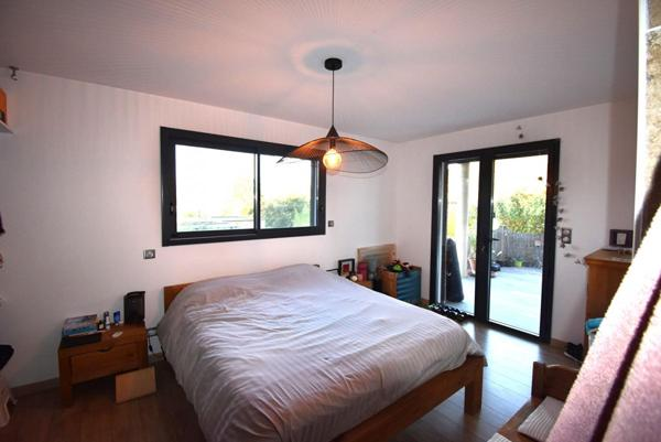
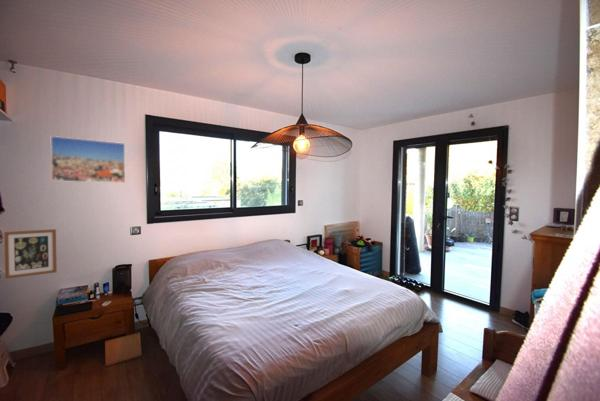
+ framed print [50,135,126,184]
+ wall art [3,228,58,280]
